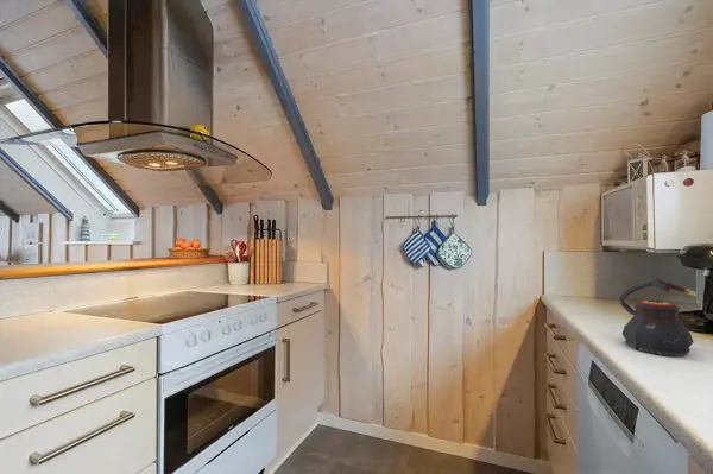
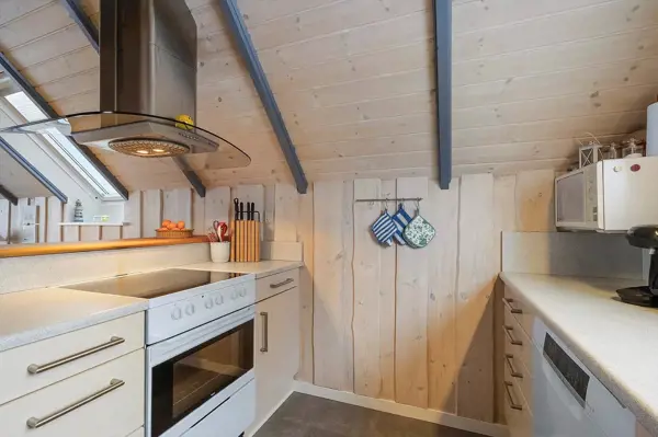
- teapot [619,278,698,358]
